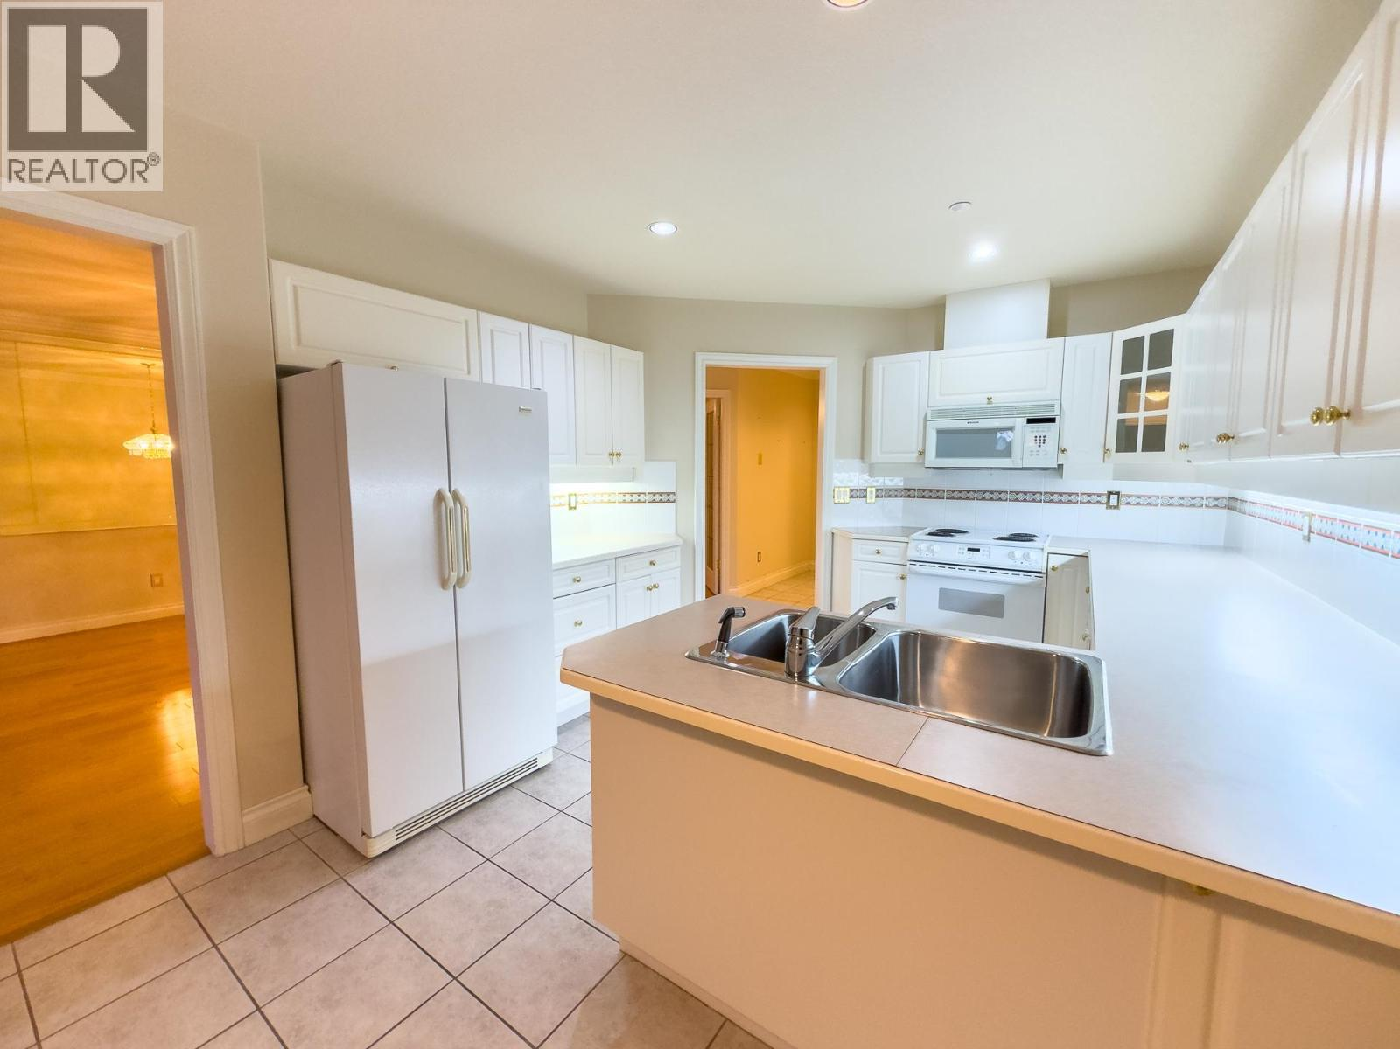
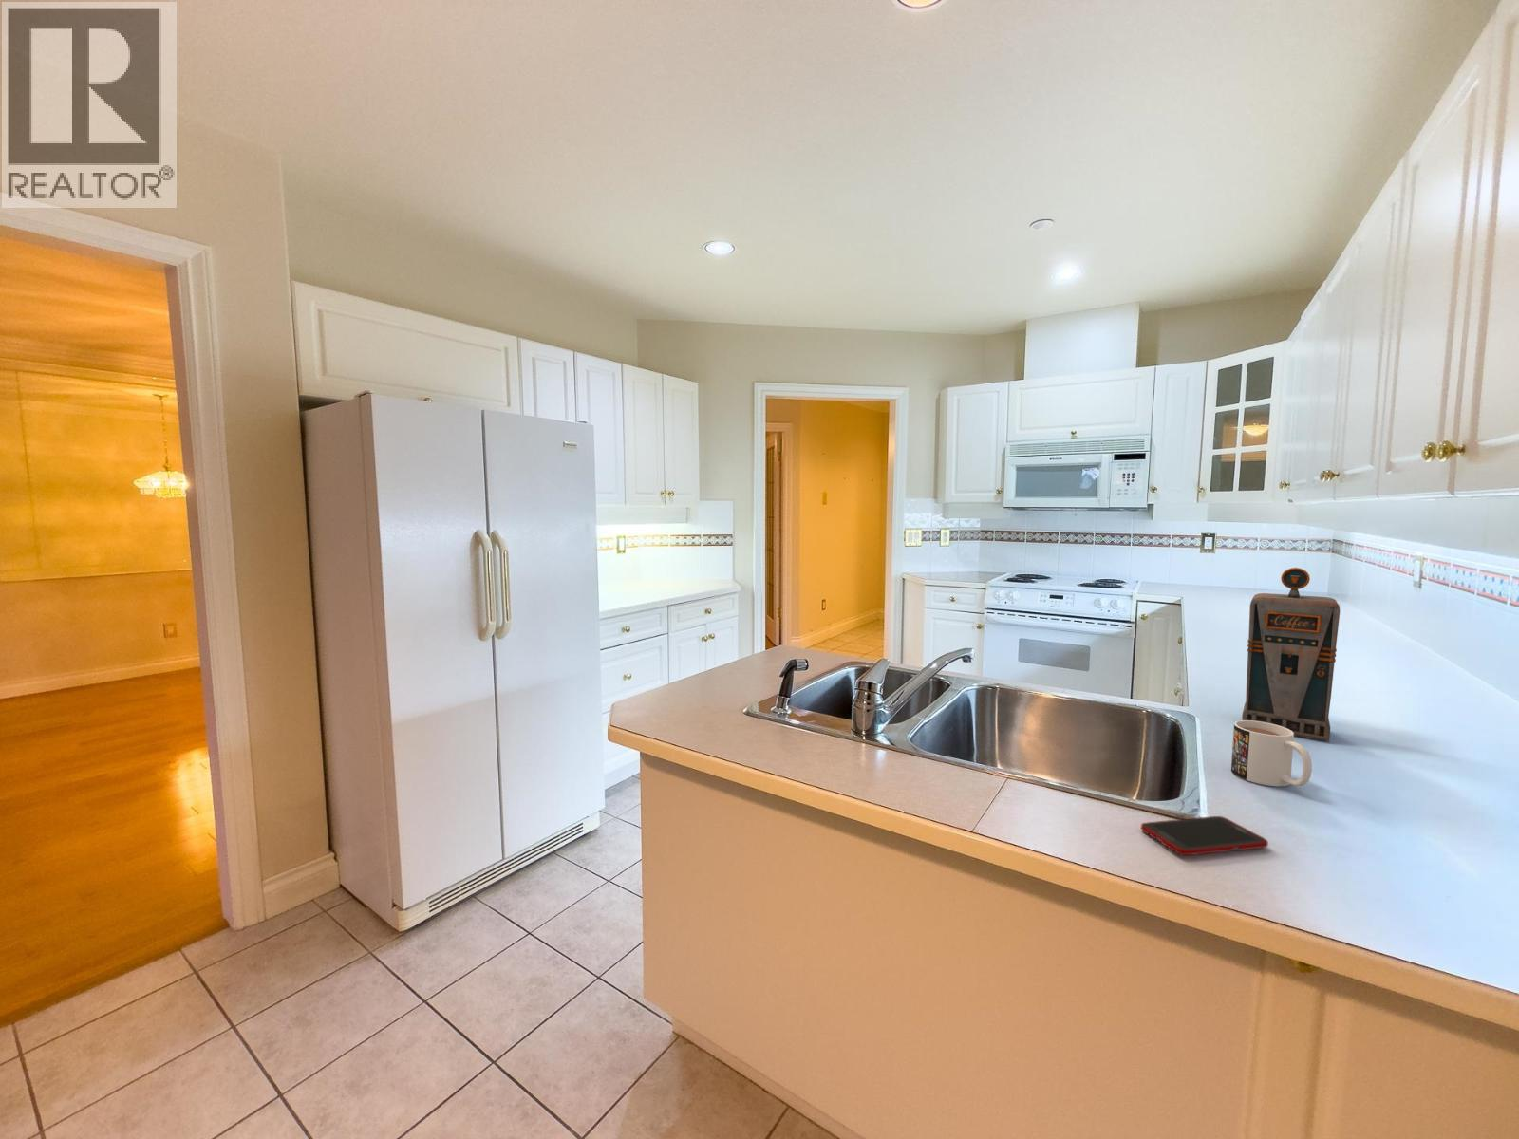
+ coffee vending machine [1240,567,1341,742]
+ mug [1231,719,1313,787]
+ cell phone [1140,815,1269,857]
